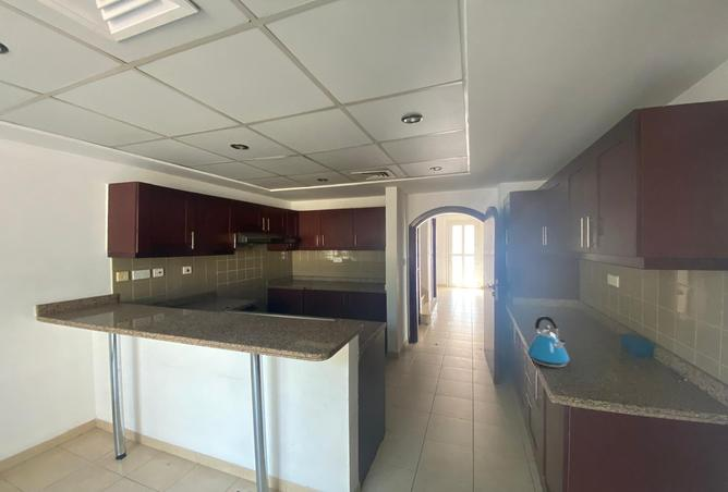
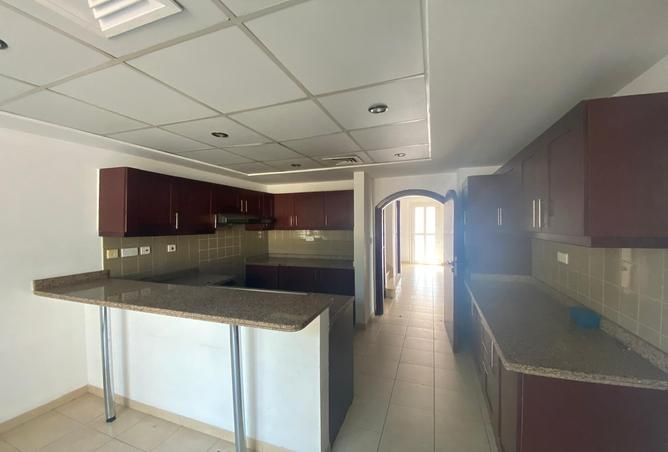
- kettle [526,315,570,368]
